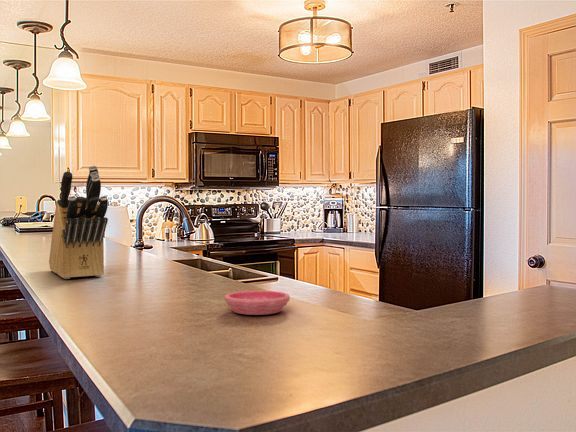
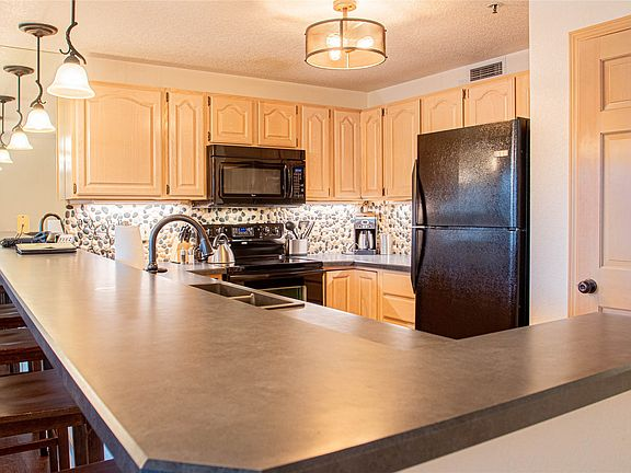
- saucer [224,290,291,316]
- knife block [48,165,109,280]
